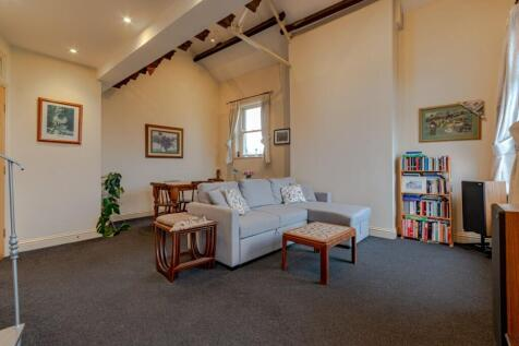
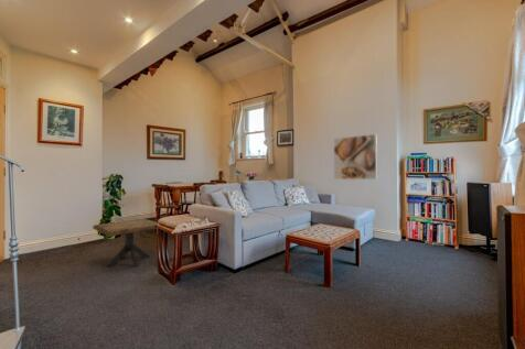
+ side table [92,218,158,268]
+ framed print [333,133,378,181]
